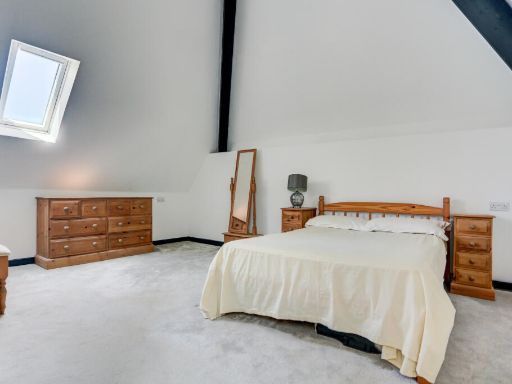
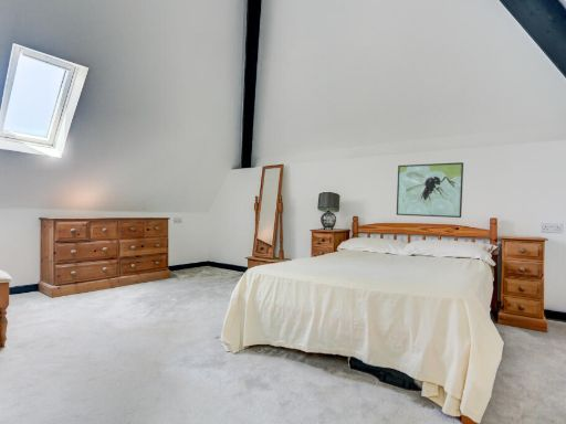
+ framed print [396,161,464,219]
